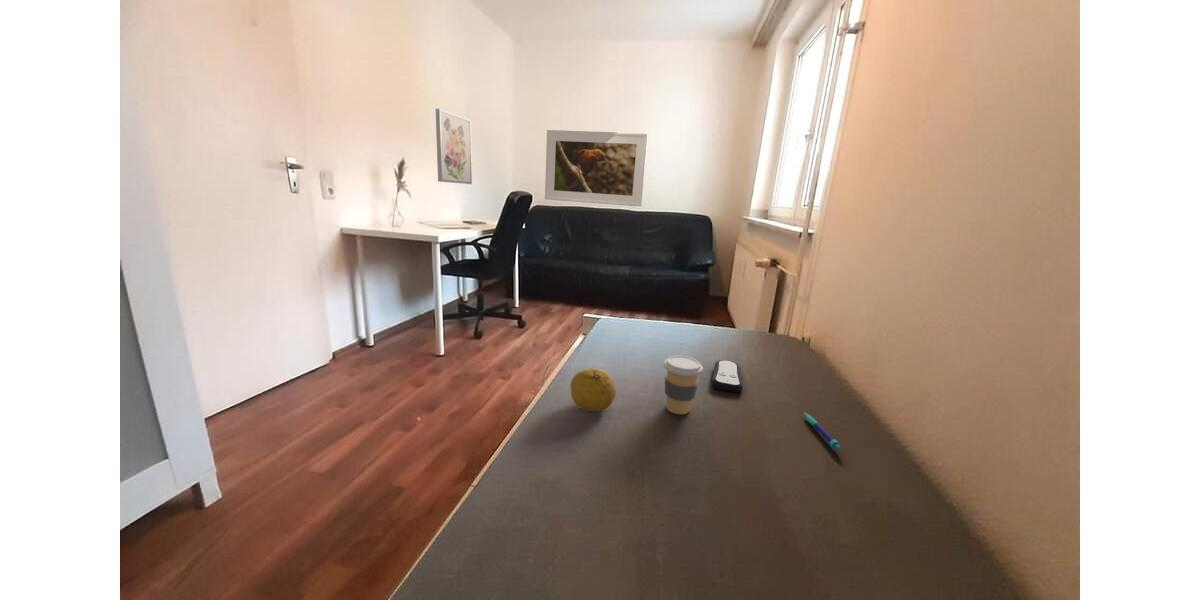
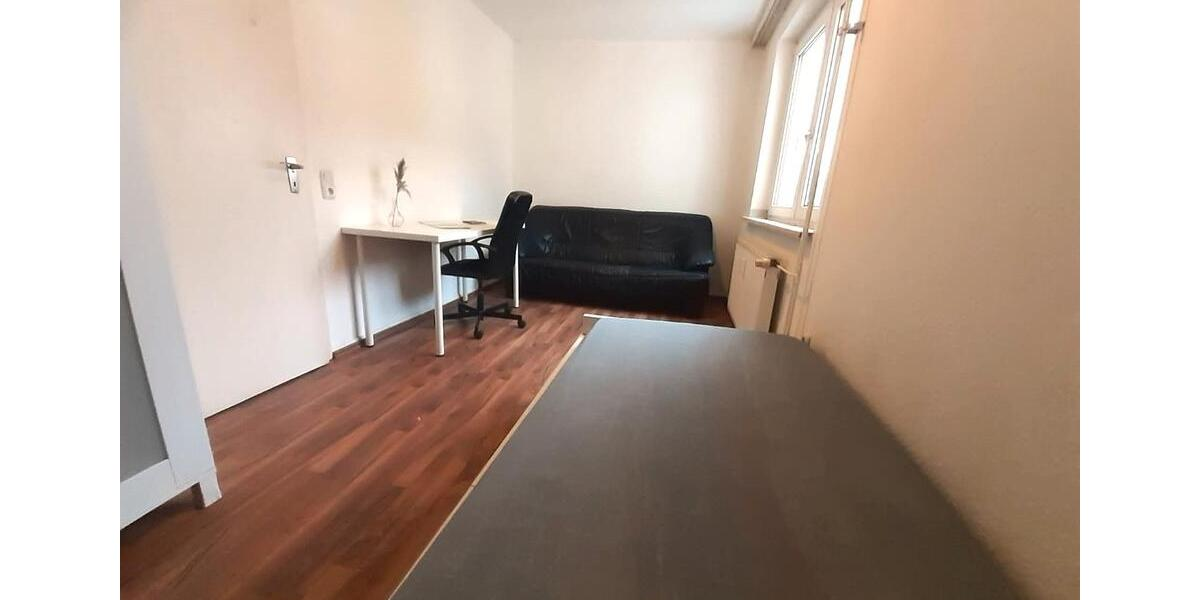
- fruit [569,367,617,413]
- pen [803,412,842,452]
- coffee cup [663,355,704,415]
- wall art [435,108,473,185]
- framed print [544,129,649,208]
- remote control [710,359,744,393]
